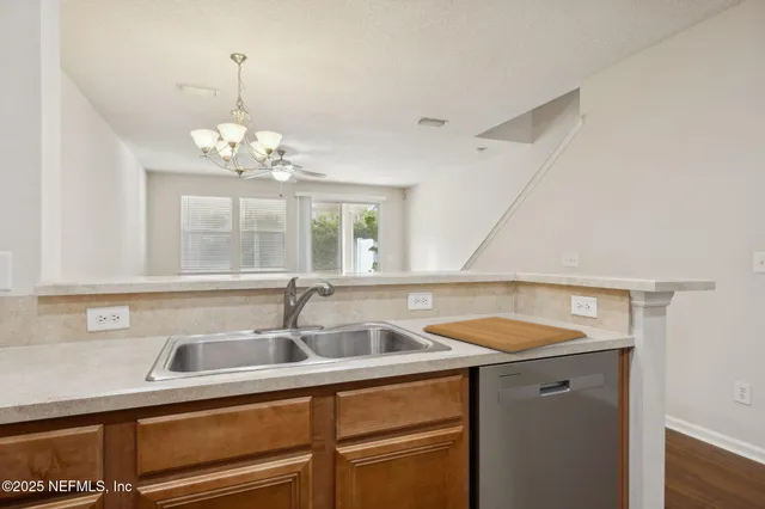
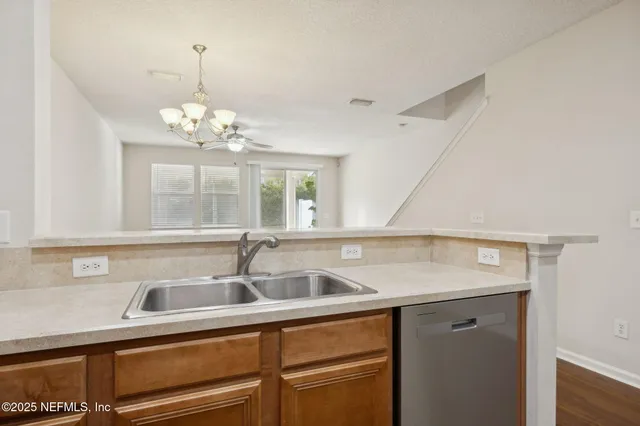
- chopping board [422,315,588,354]
